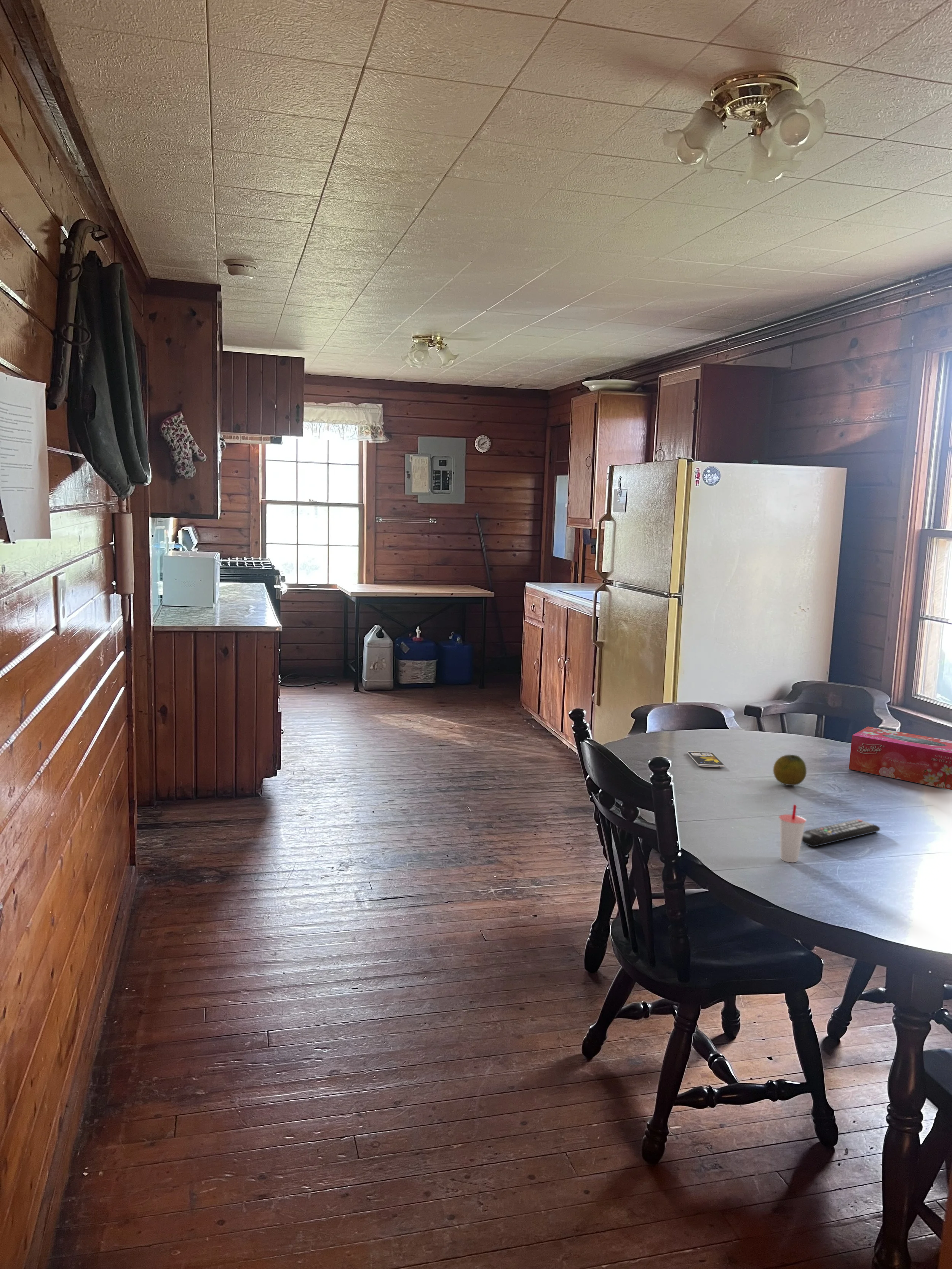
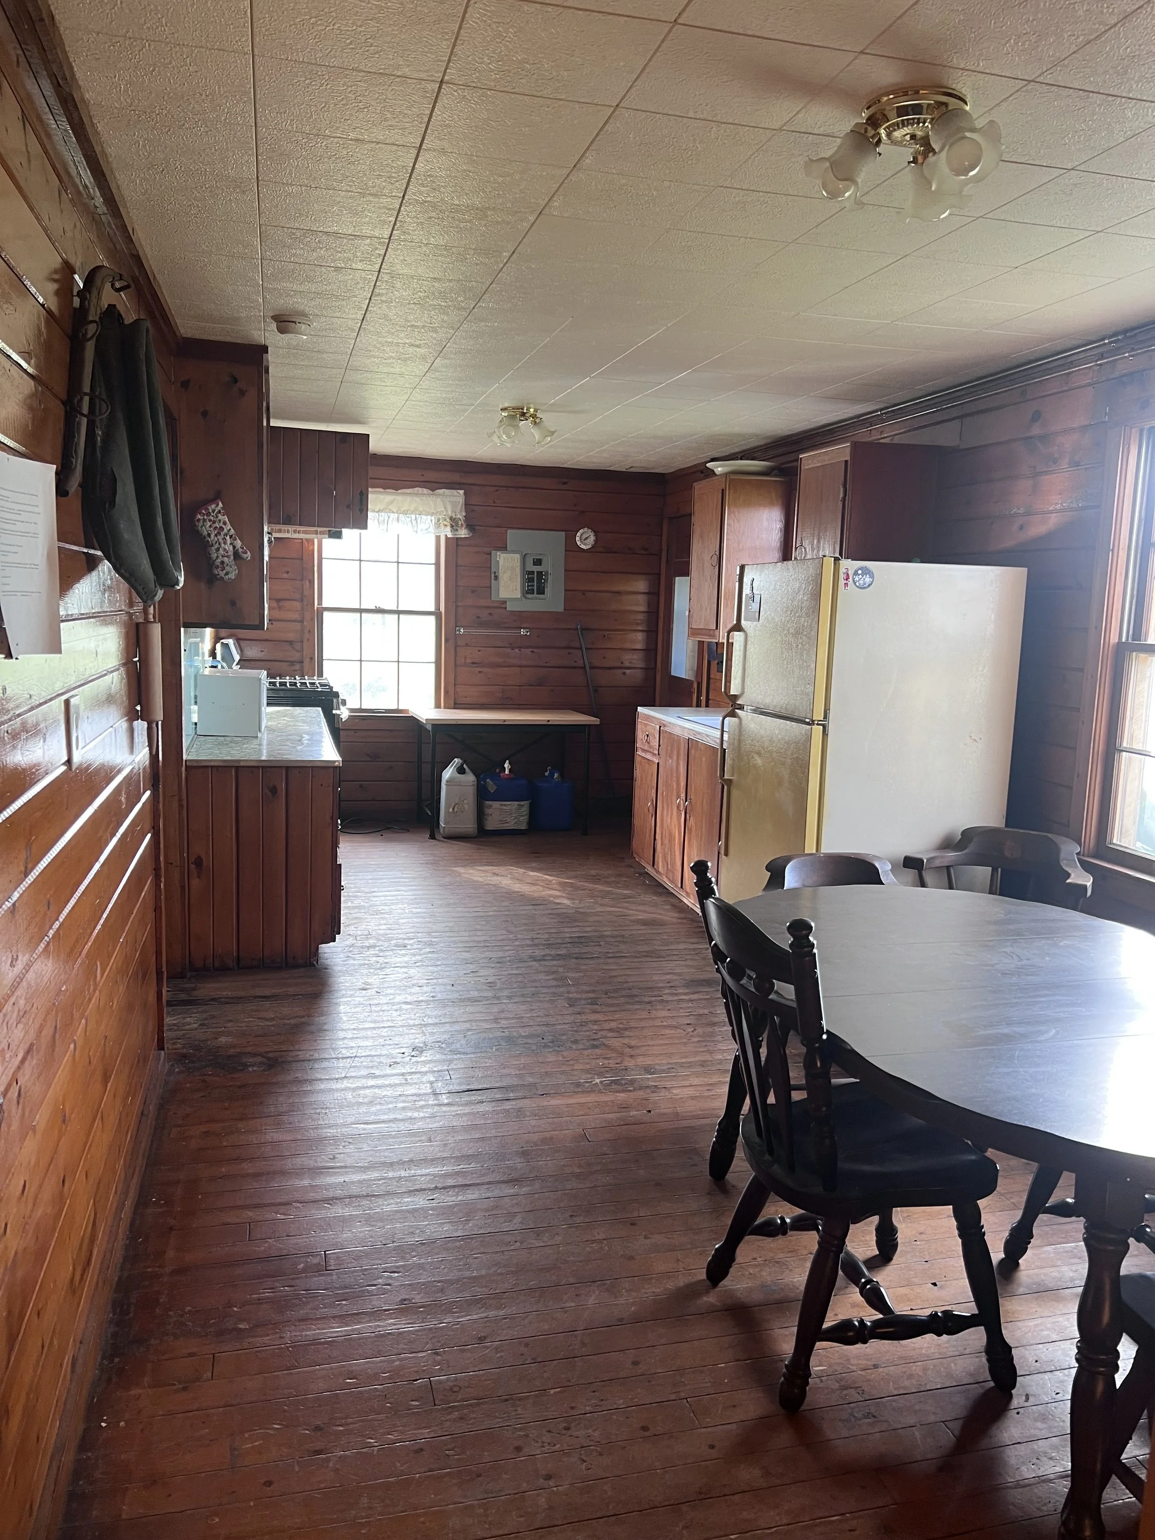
- cup [779,804,807,863]
- fruit [773,754,807,786]
- remote control [802,819,880,847]
- tissue box [848,726,952,790]
- smartphone [687,751,725,768]
